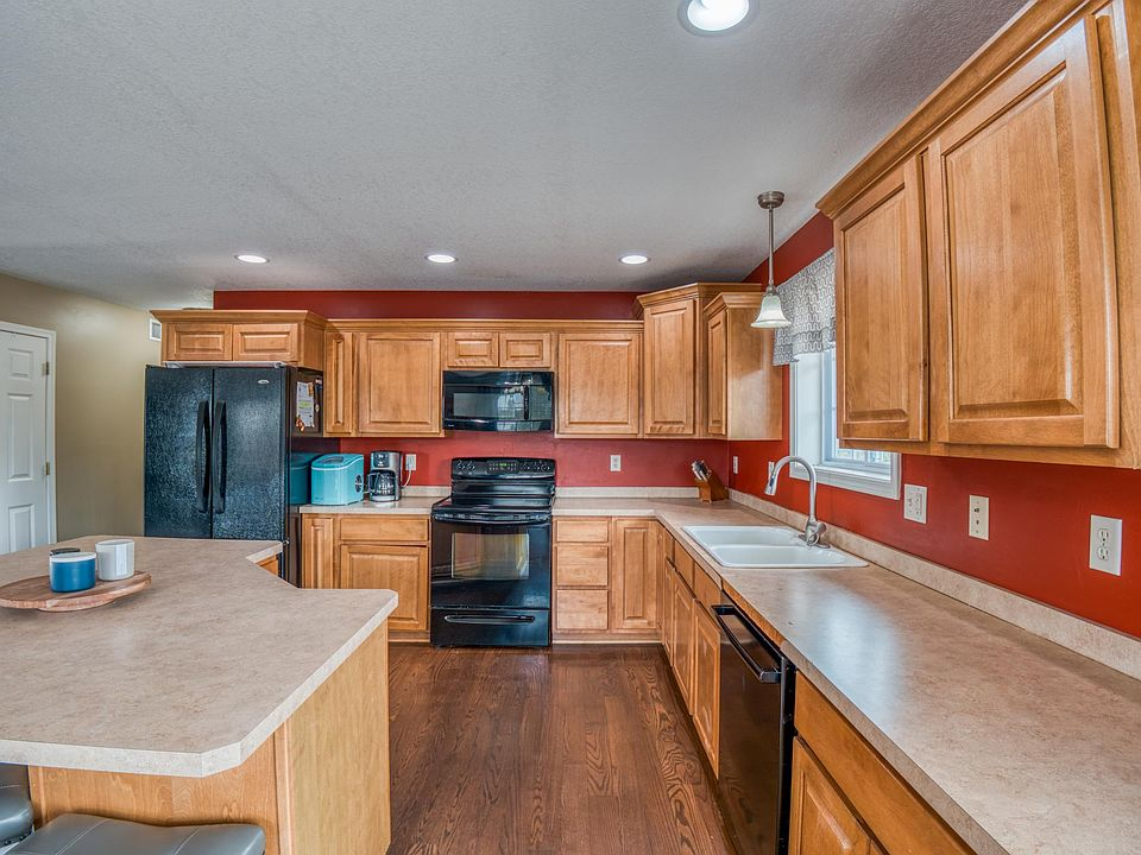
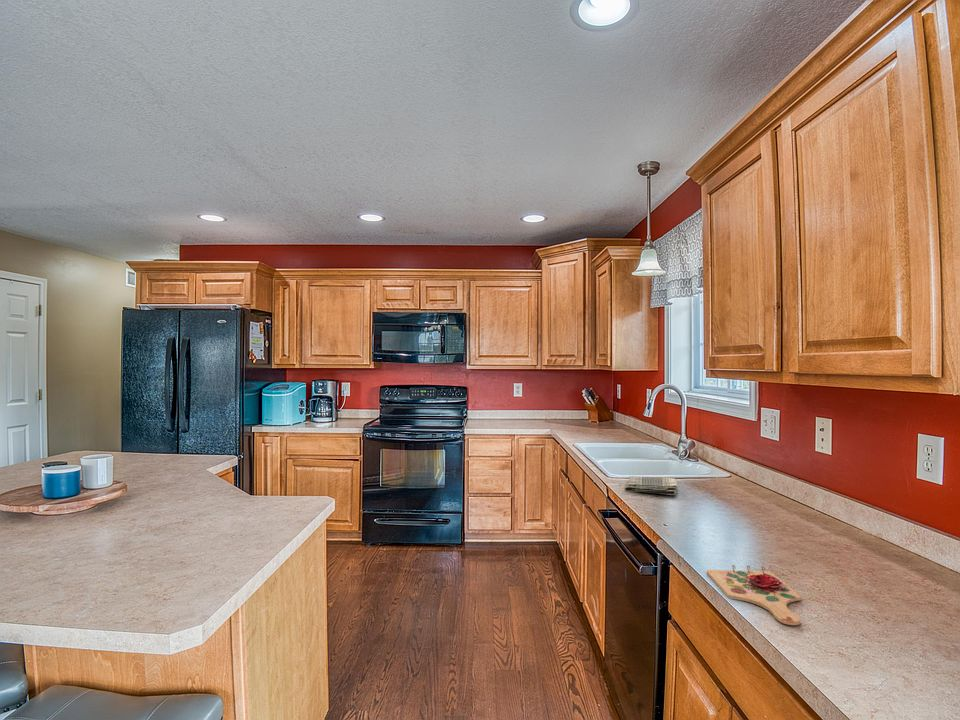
+ cutting board [706,564,802,626]
+ dish towel [624,475,678,496]
